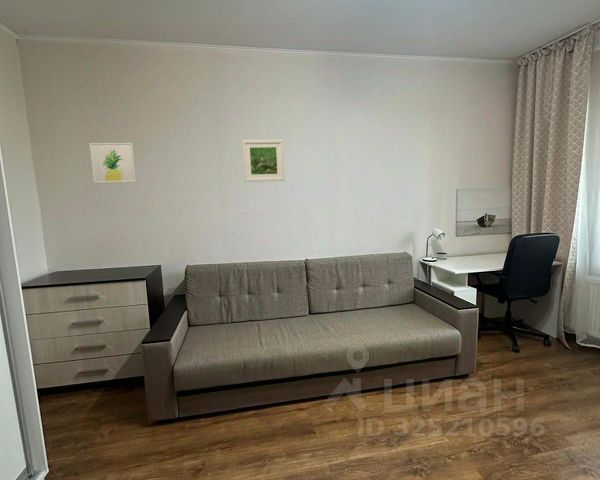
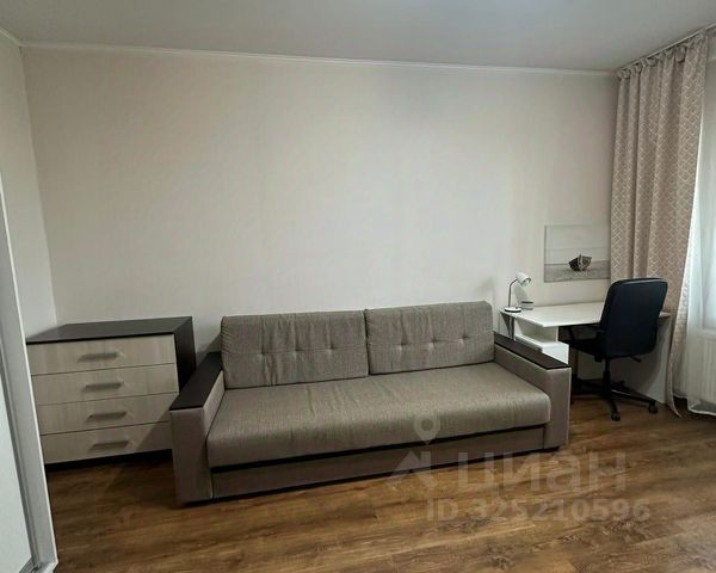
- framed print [241,139,286,183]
- wall art [89,142,137,184]
